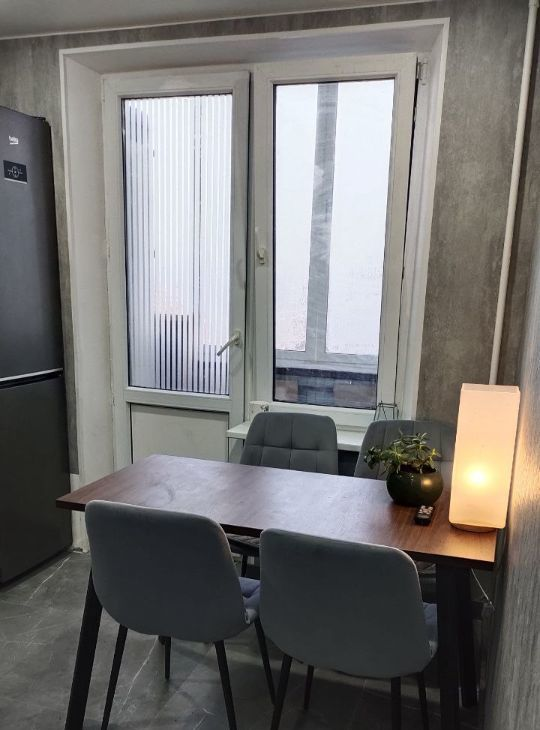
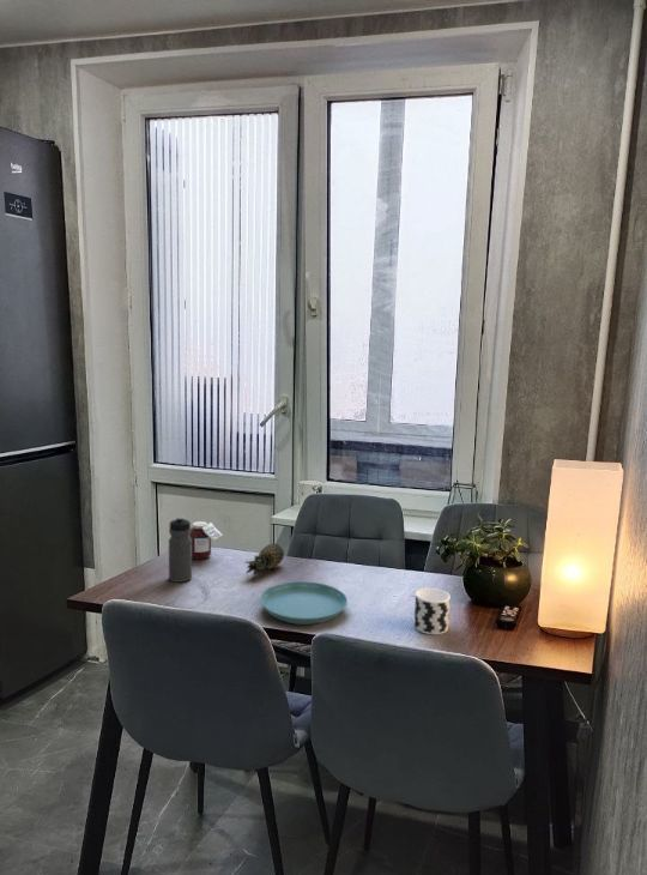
+ saucer [259,580,349,626]
+ fruit [244,543,285,580]
+ cup [413,587,452,635]
+ jar [189,520,224,561]
+ water bottle [168,515,193,584]
